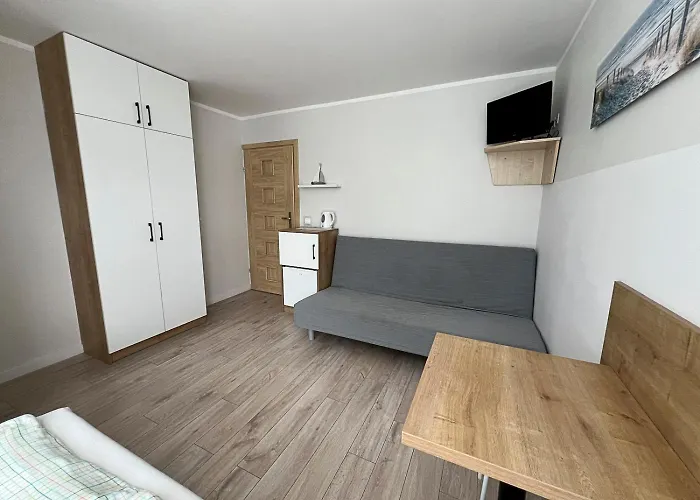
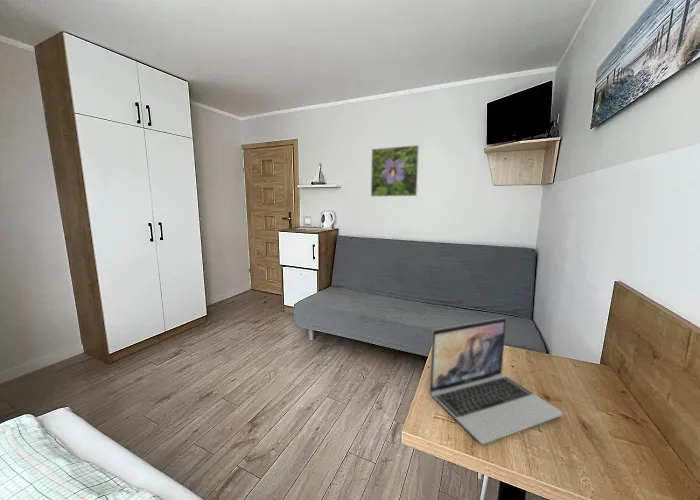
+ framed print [370,144,420,198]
+ laptop [429,317,564,445]
